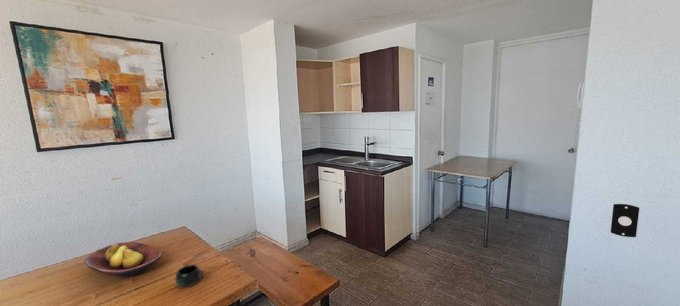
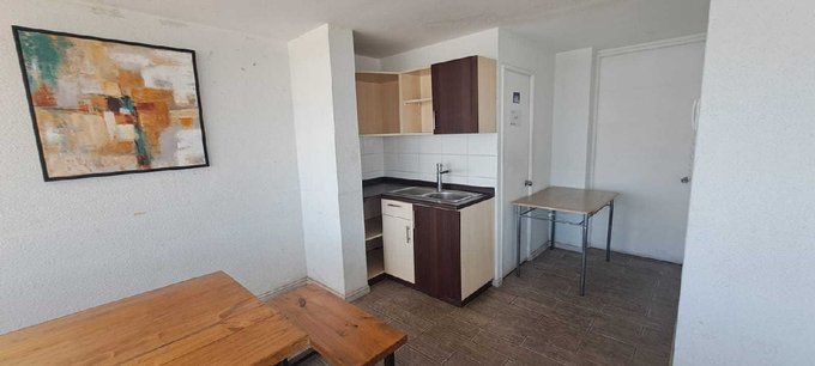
- light switch [610,203,640,238]
- fruit bowl [84,241,163,278]
- mug [174,264,204,288]
